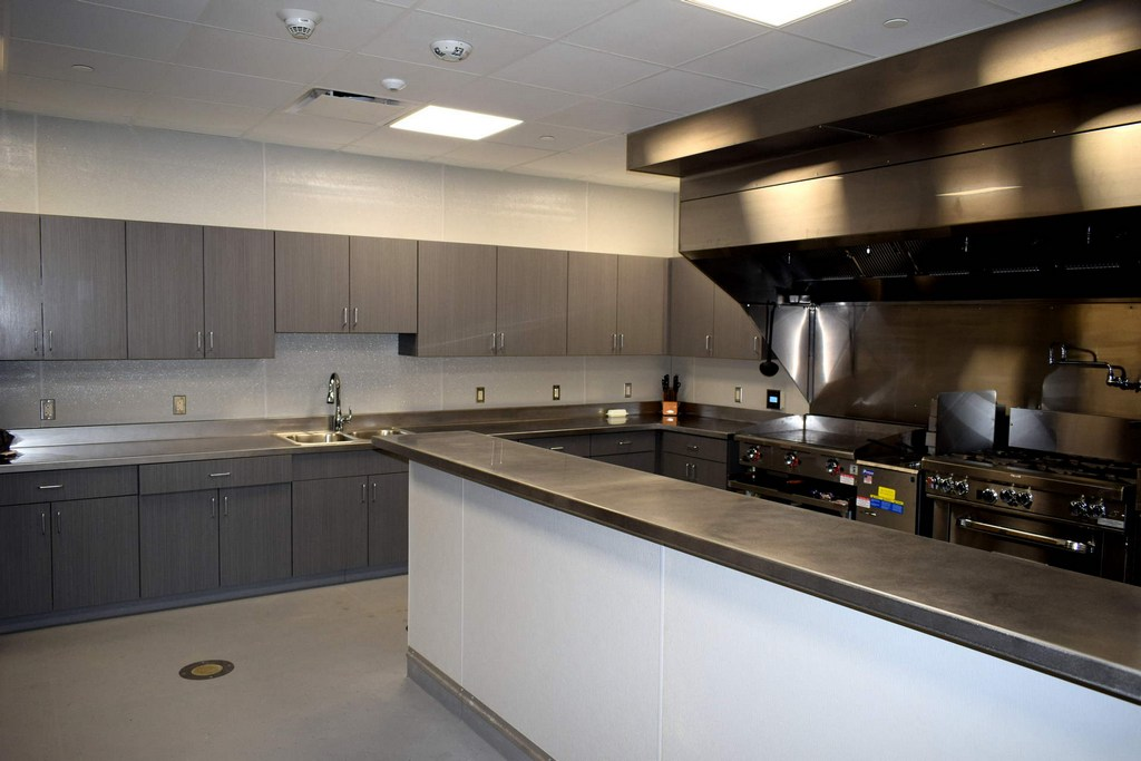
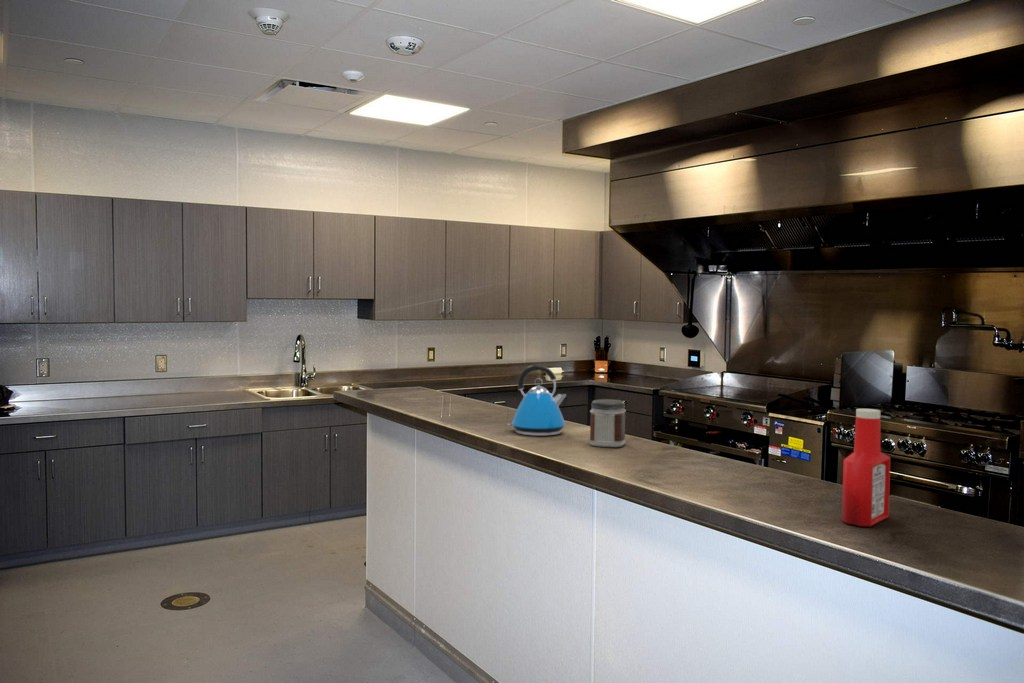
+ kettle [506,364,567,437]
+ soap bottle [841,408,891,527]
+ jar [588,398,627,448]
